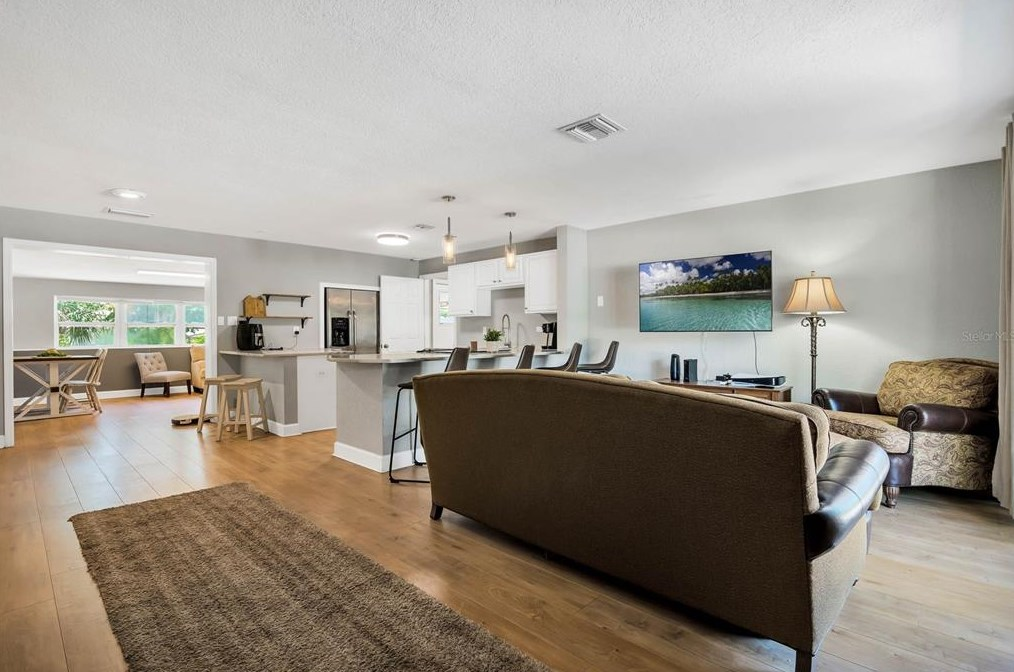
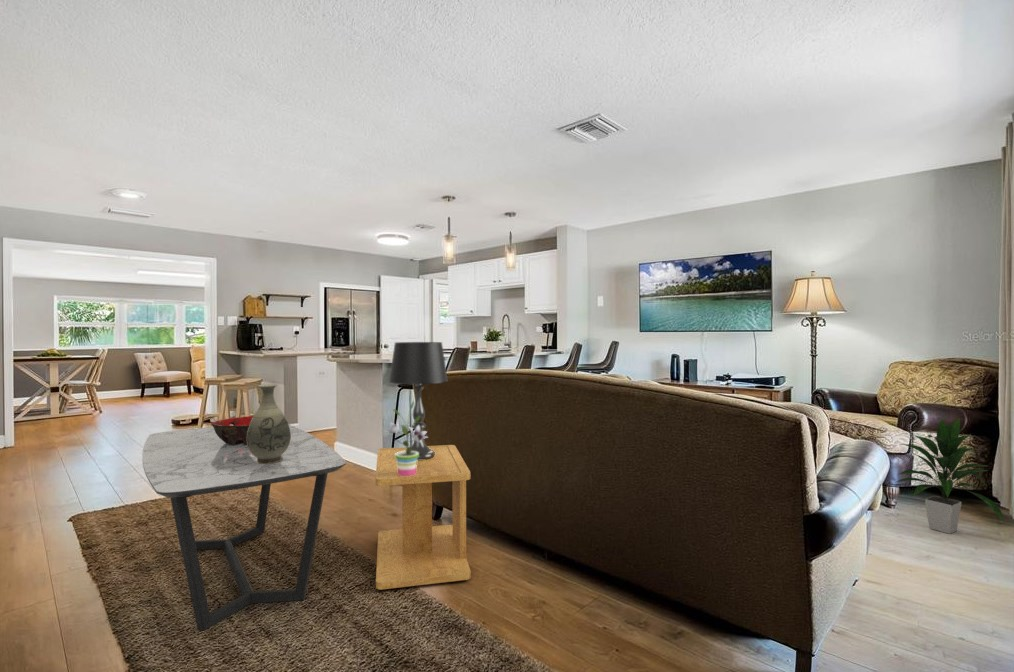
+ vase [246,383,291,464]
+ indoor plant [894,418,1006,535]
+ potted plant [383,400,429,476]
+ side table [375,444,472,591]
+ coffee table [141,423,347,632]
+ decorative bowl [210,415,254,445]
+ table lamp [388,341,449,460]
